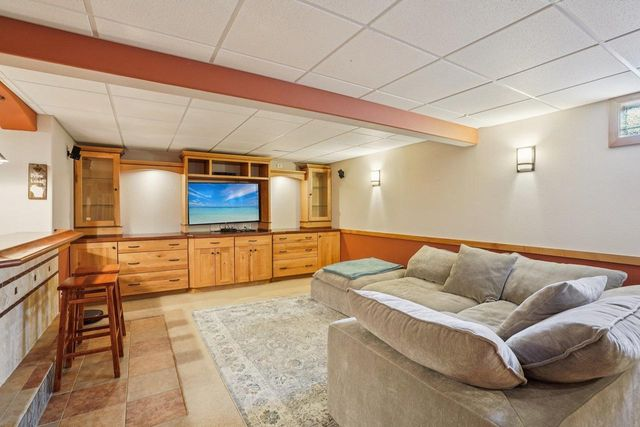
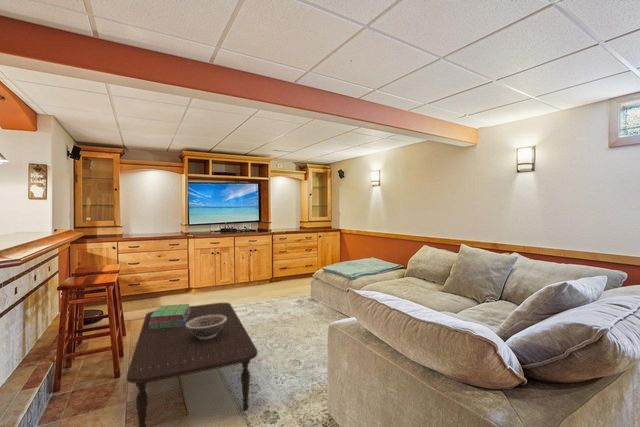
+ decorative bowl [186,315,227,339]
+ stack of books [149,303,190,328]
+ coffee table [126,302,258,427]
